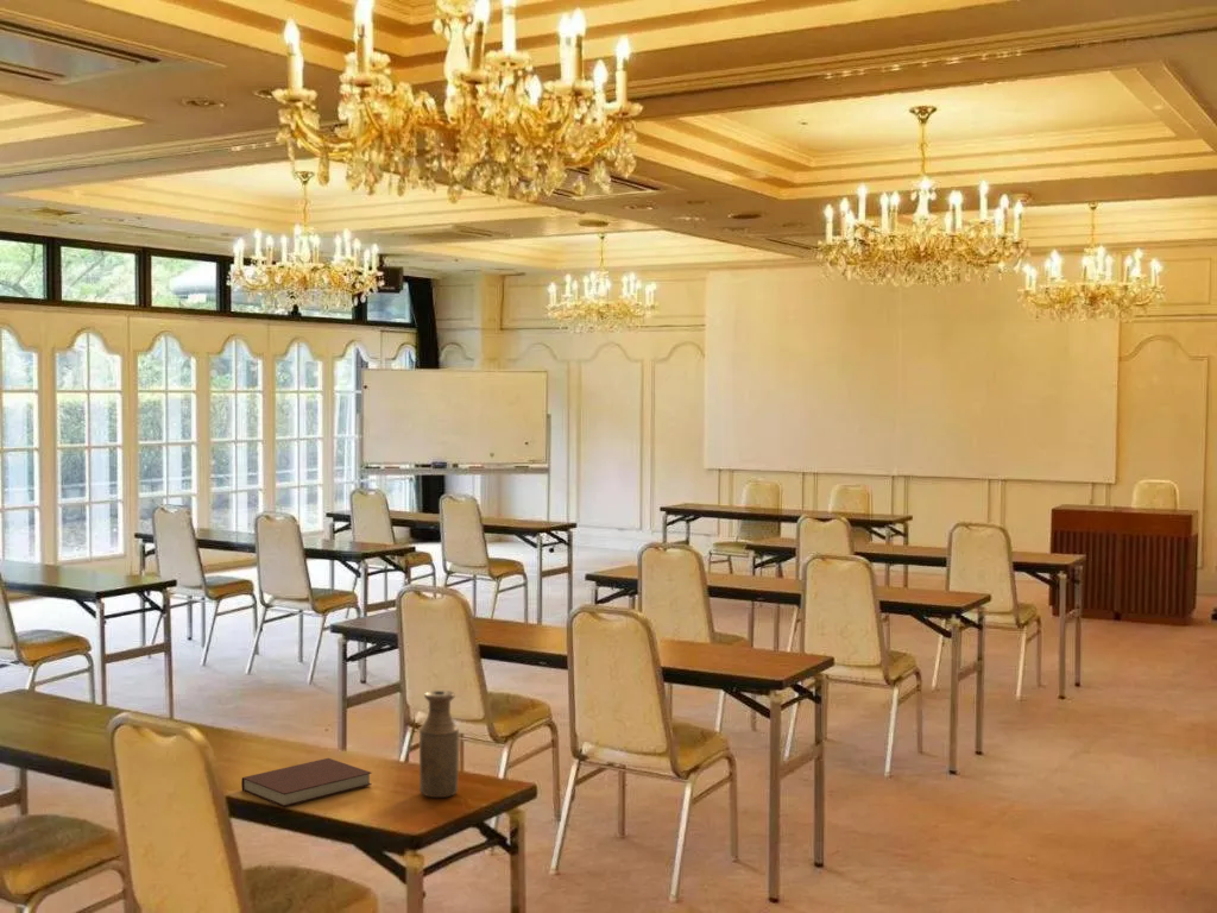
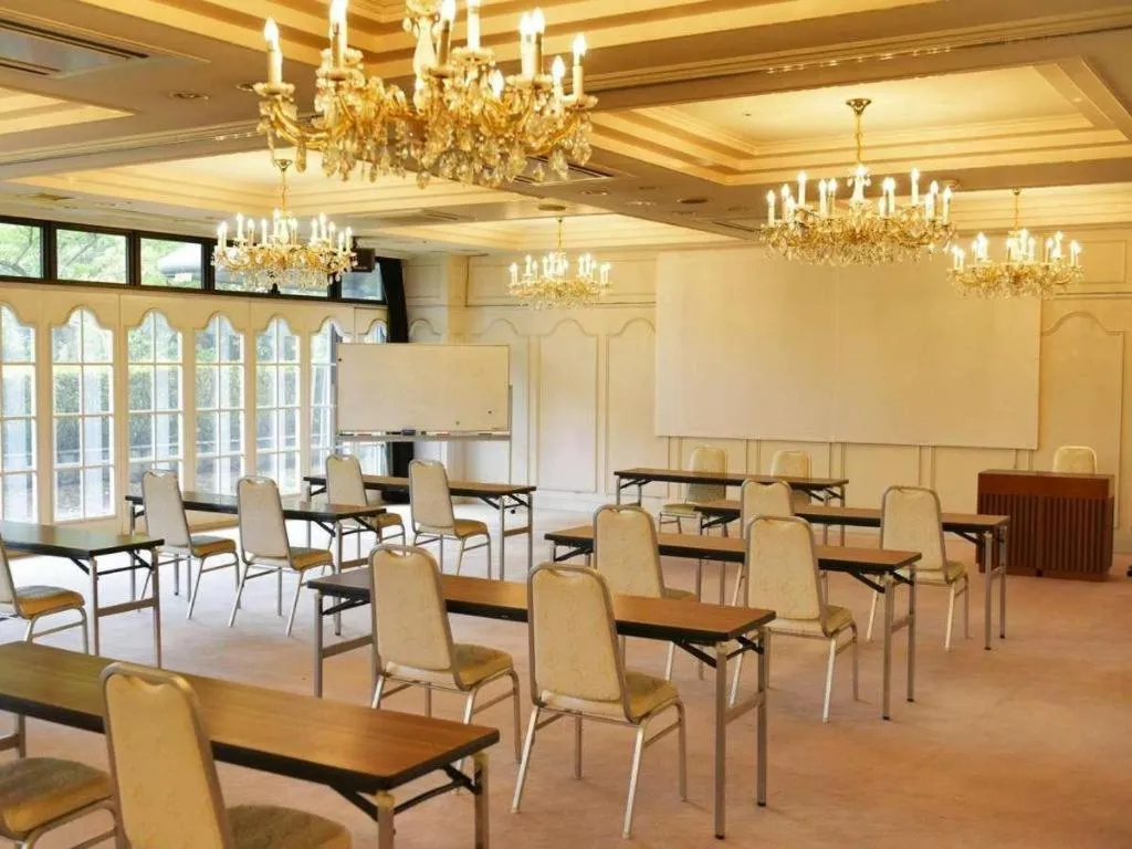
- notebook [240,757,373,807]
- bottle [418,690,460,799]
